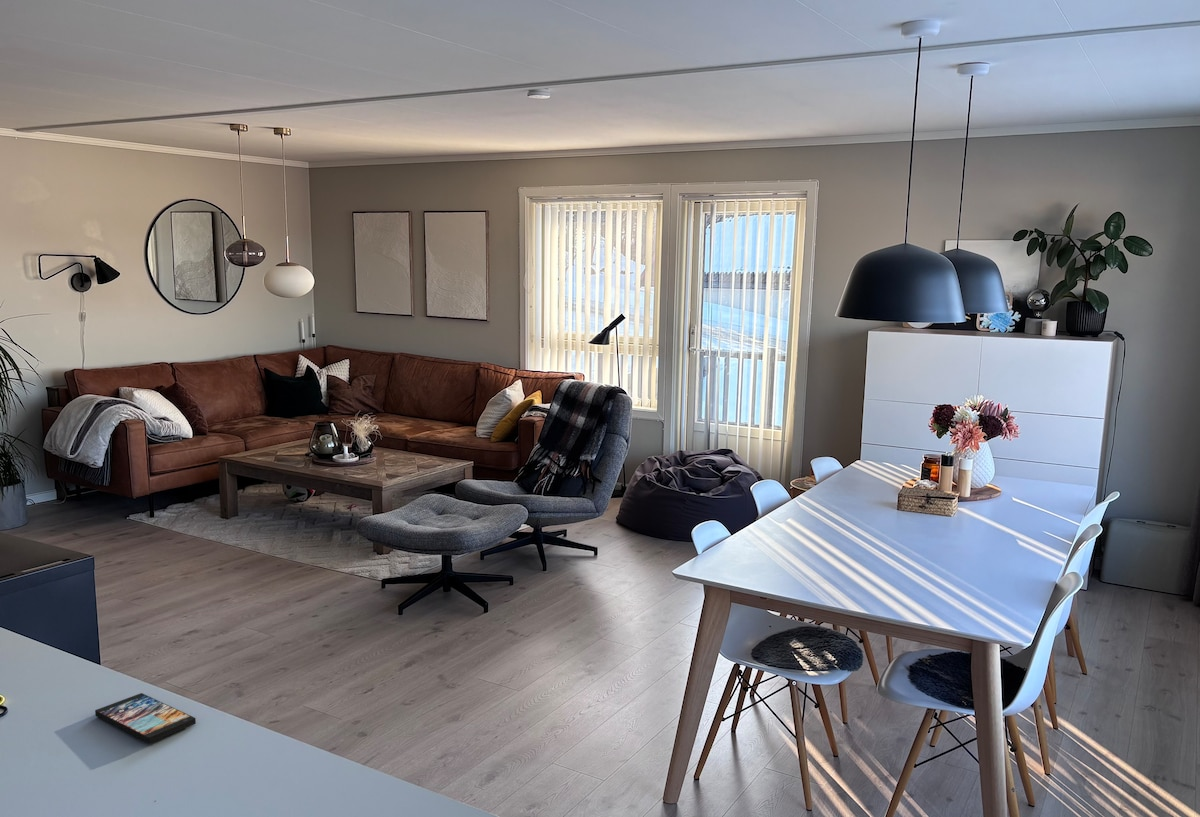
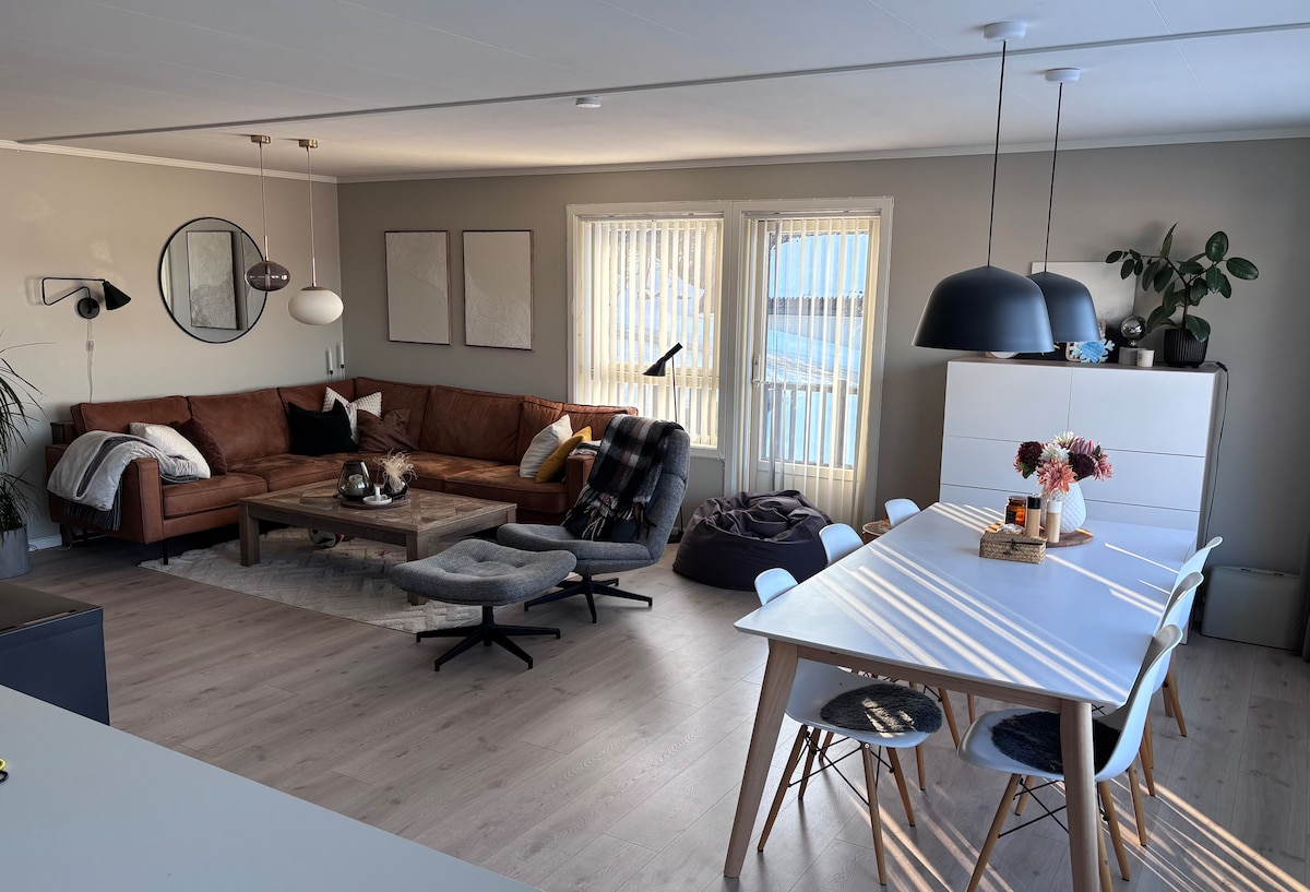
- smartphone [94,692,197,744]
